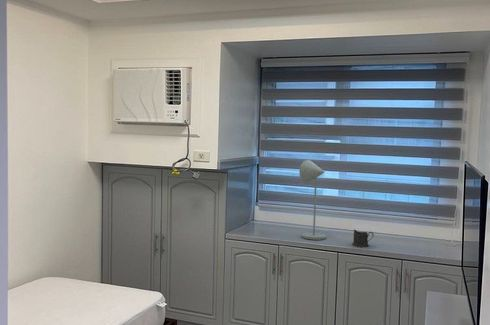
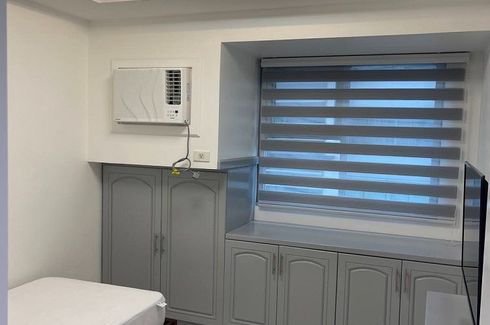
- desk lamp [298,159,327,241]
- cup [351,228,375,248]
